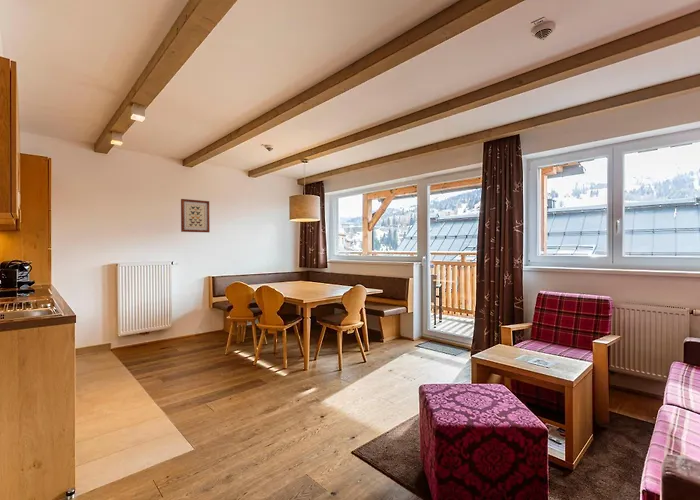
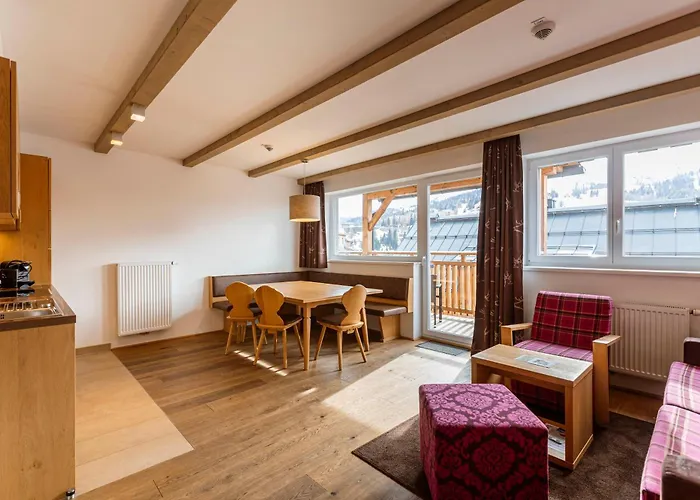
- wall art [180,198,211,233]
